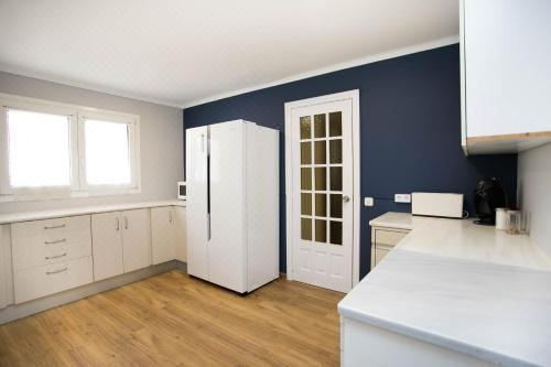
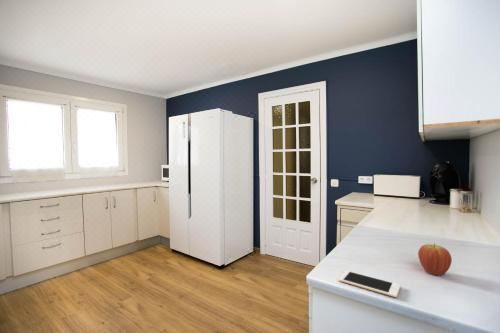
+ cell phone [338,270,401,298]
+ fruit [417,242,453,276]
